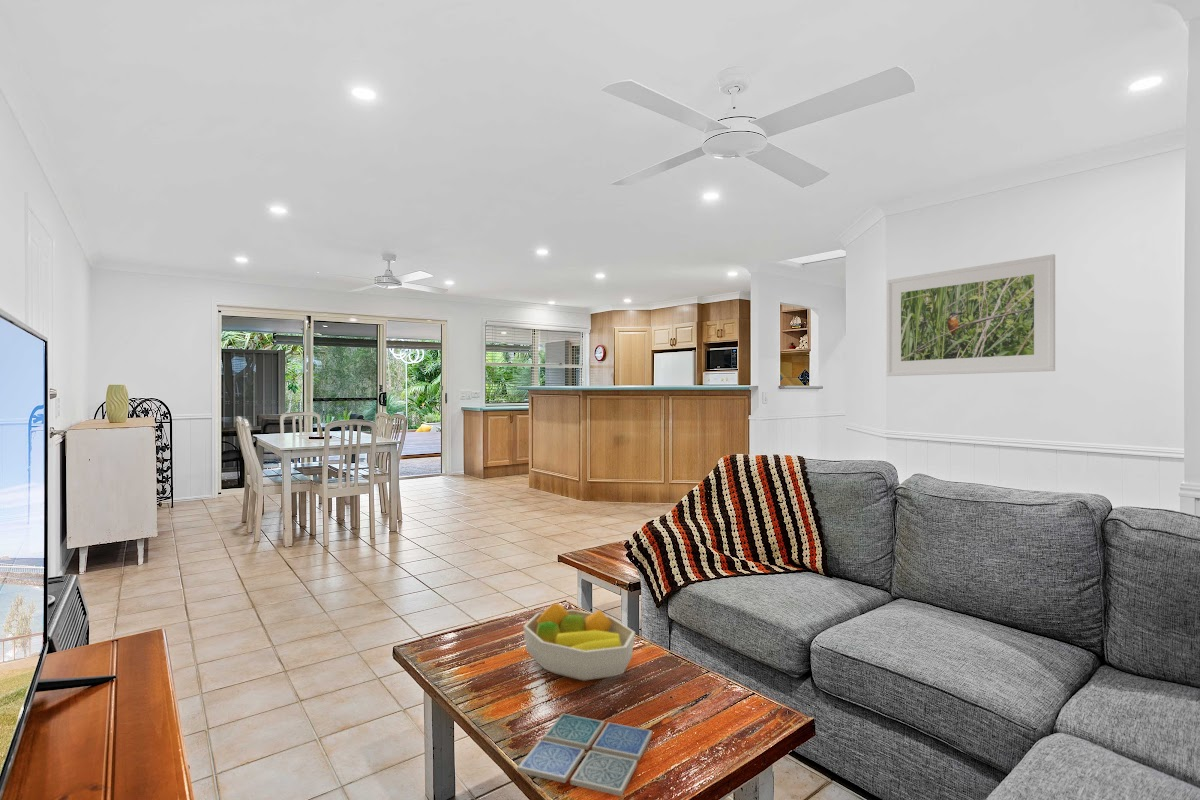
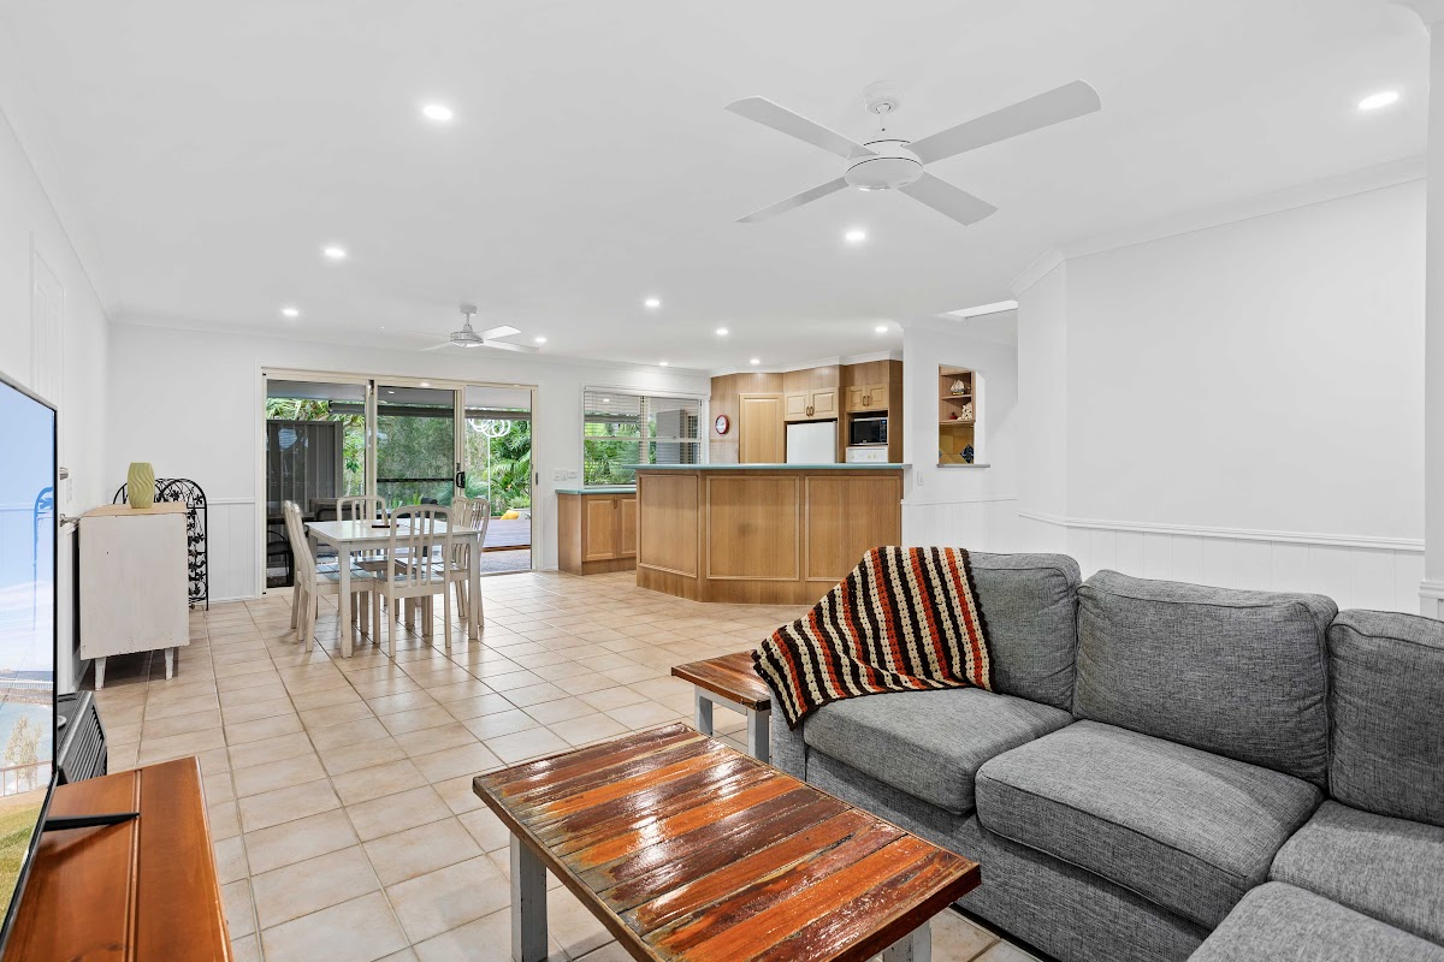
- fruit bowl [522,602,636,682]
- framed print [885,253,1056,377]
- drink coaster [516,712,653,797]
